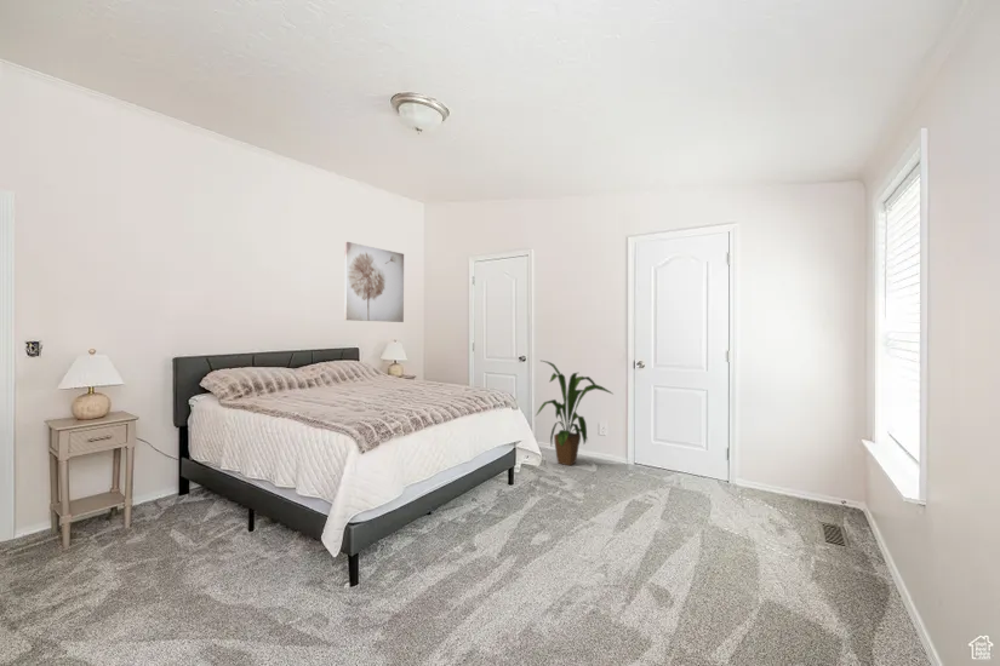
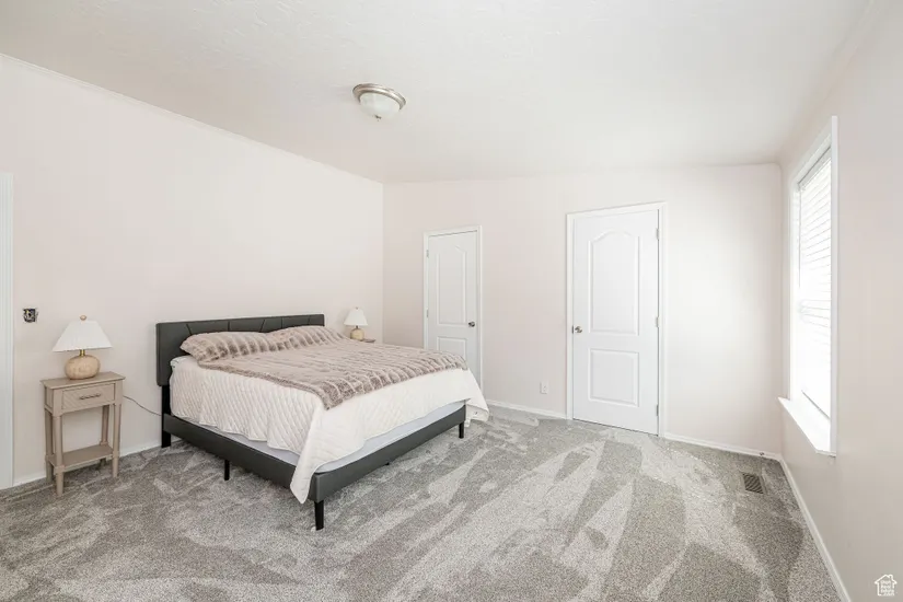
- wall art [343,241,405,323]
- house plant [535,360,613,466]
